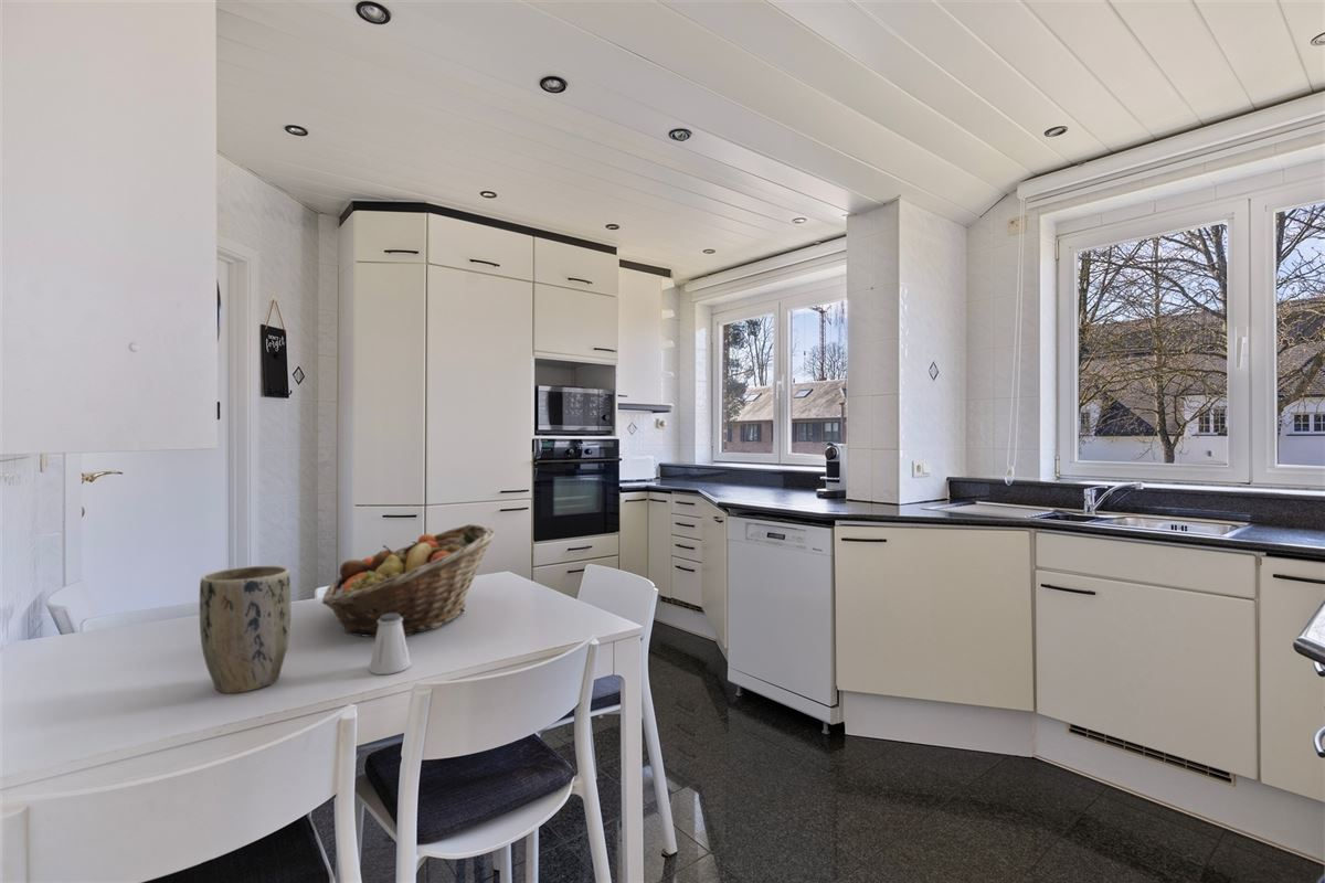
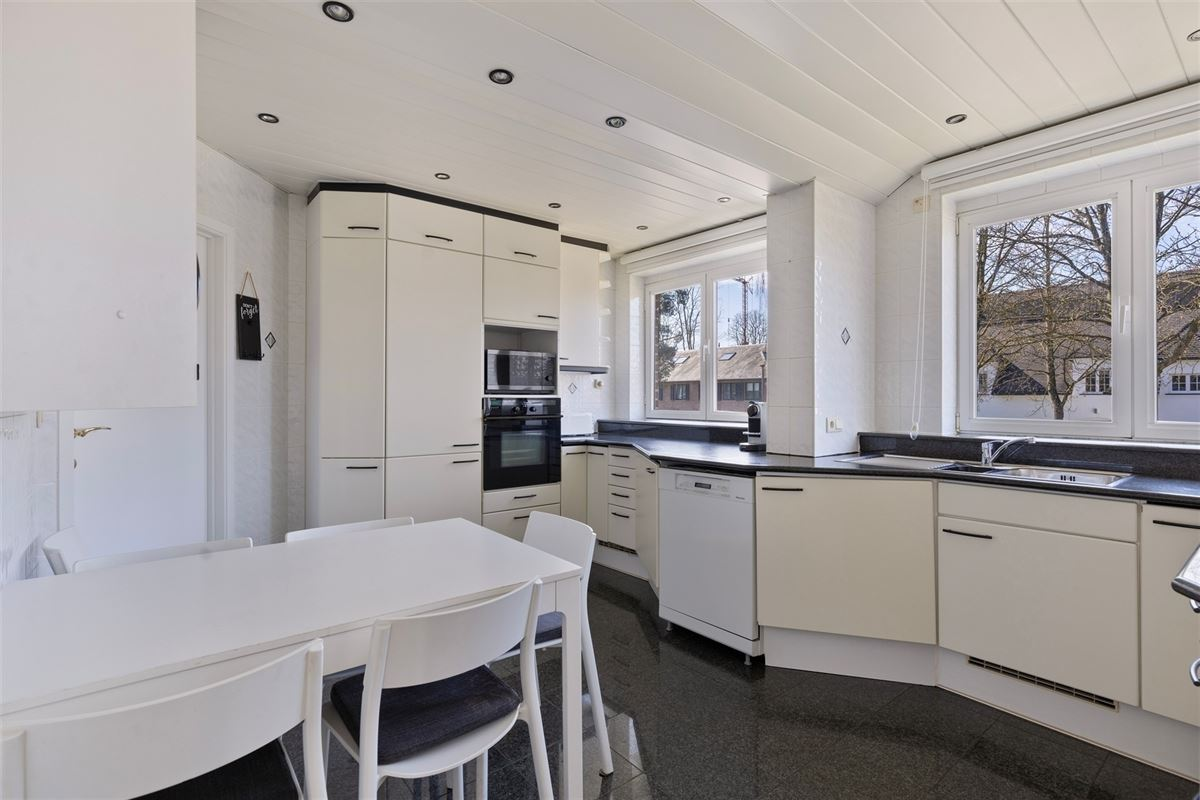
- fruit basket [320,523,498,638]
- plant pot [199,565,293,694]
- saltshaker [369,614,412,675]
